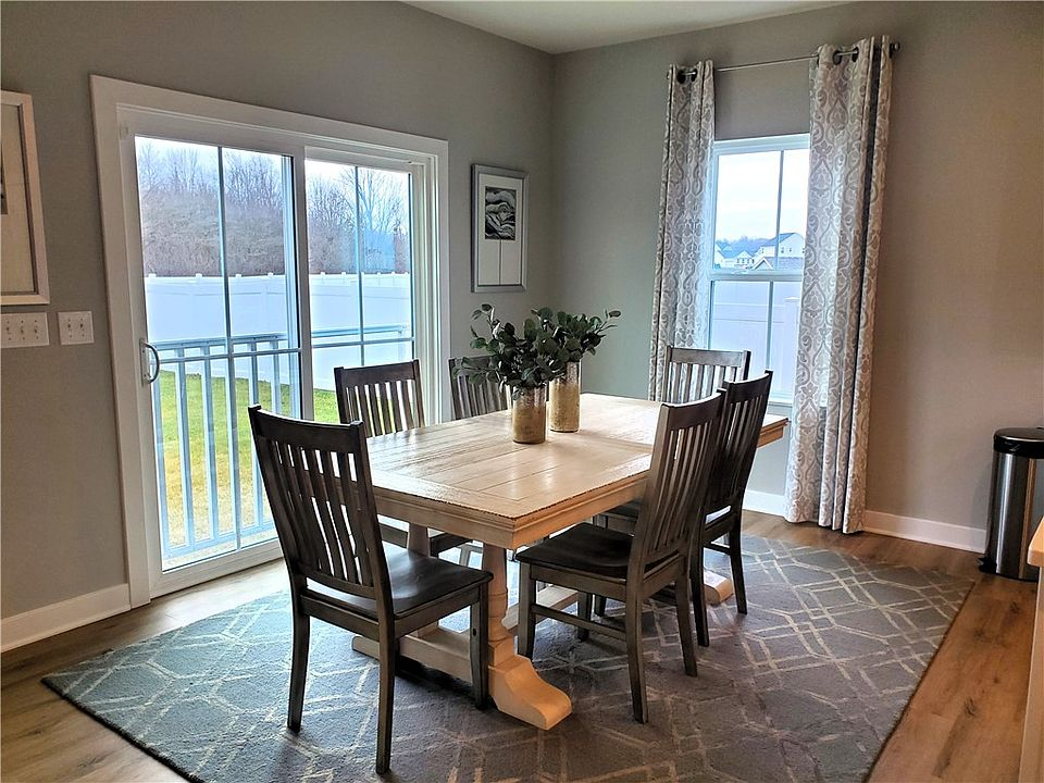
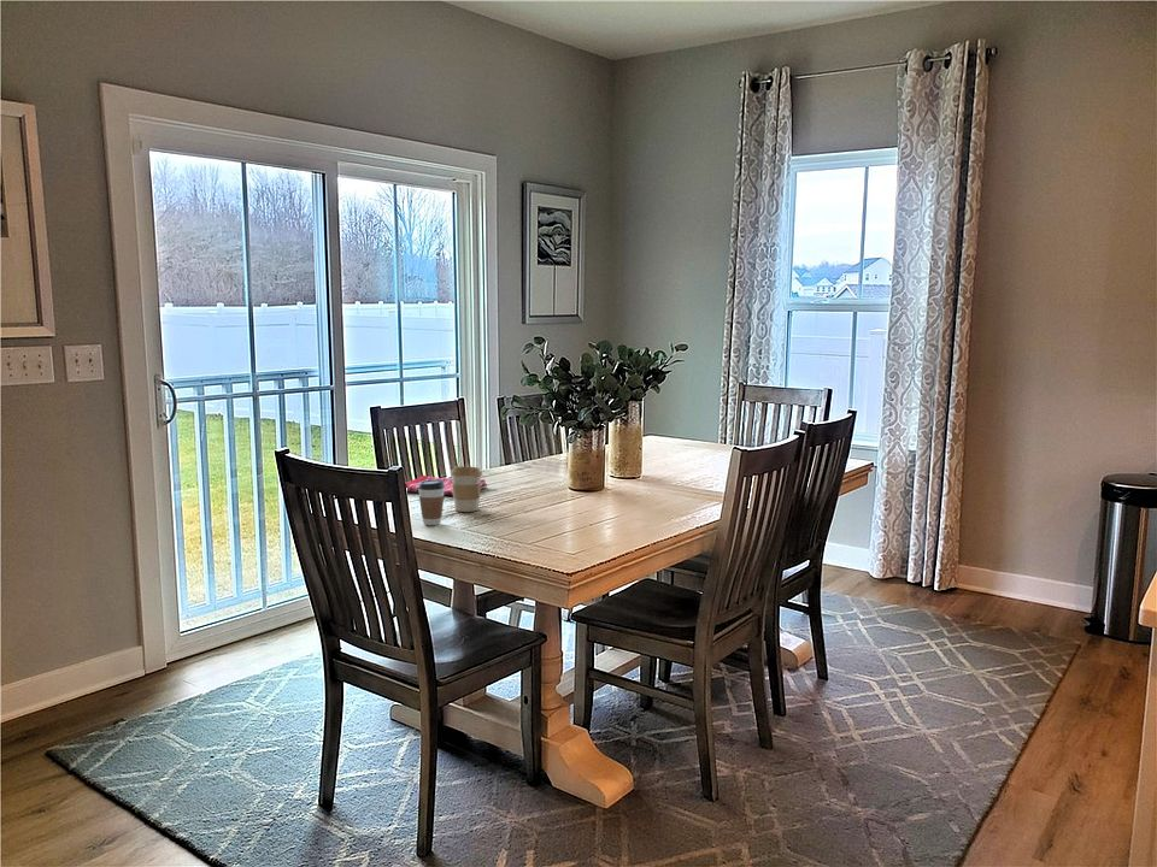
+ coffee cup [450,465,483,513]
+ coffee cup [418,479,445,526]
+ dish towel [405,474,488,496]
